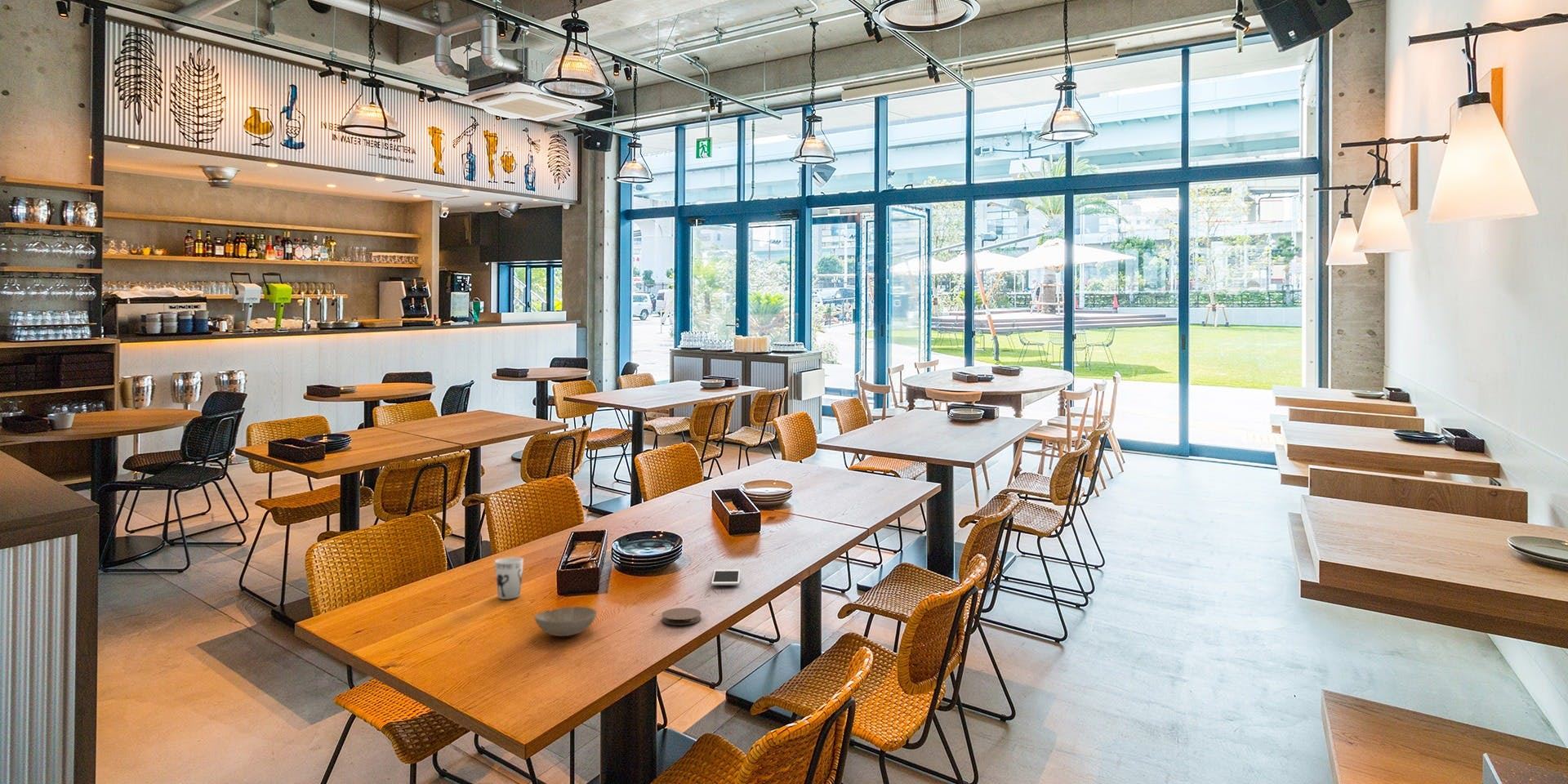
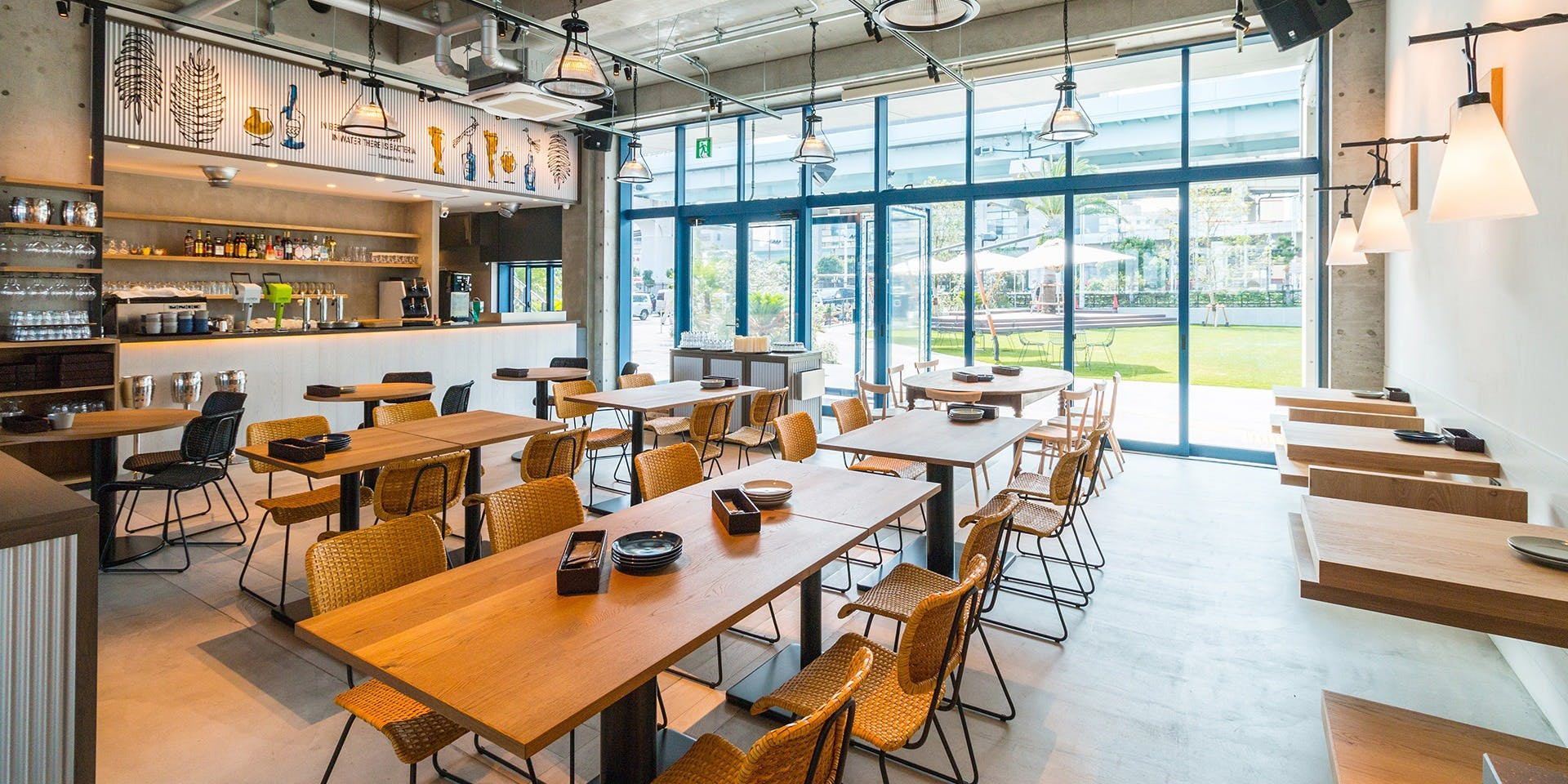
- coaster [661,607,702,626]
- cup [494,556,524,600]
- cell phone [711,568,741,586]
- bowl [533,606,598,637]
